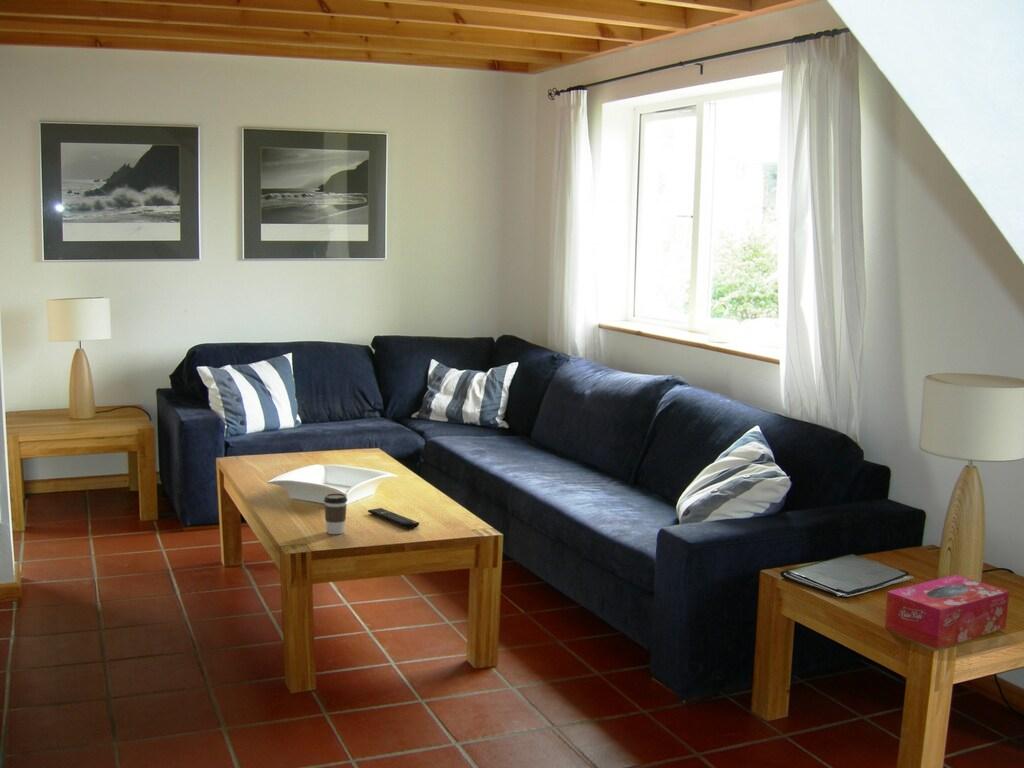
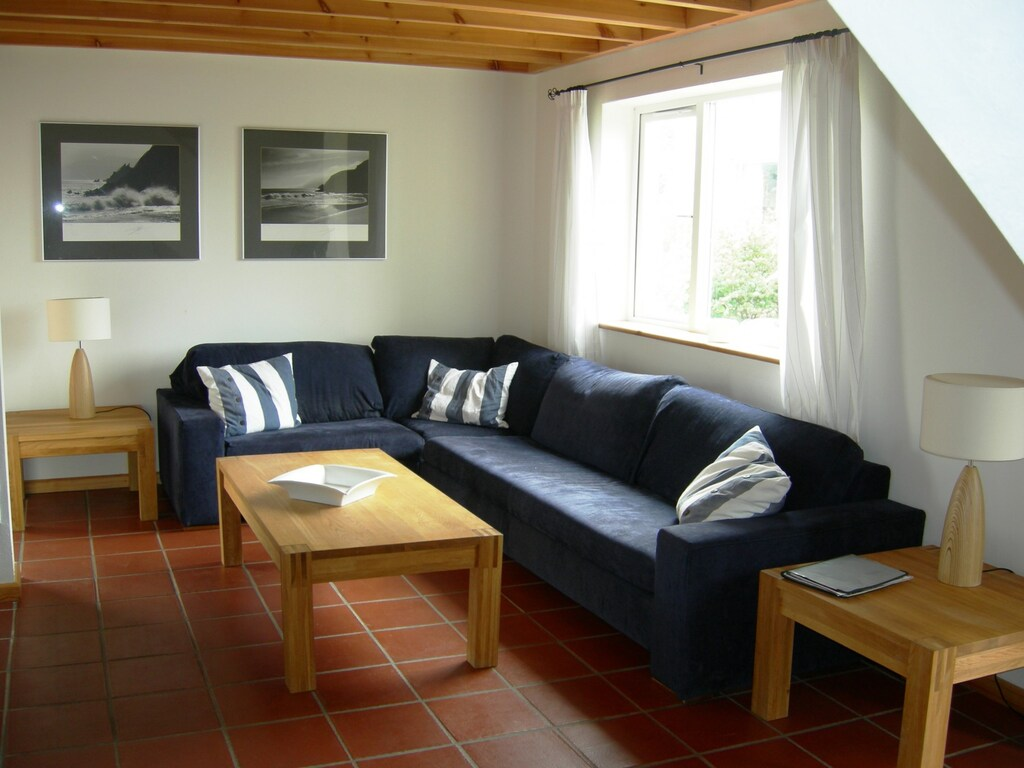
- tissue box [884,574,1010,650]
- coffee cup [323,492,348,535]
- remote control [367,507,420,529]
